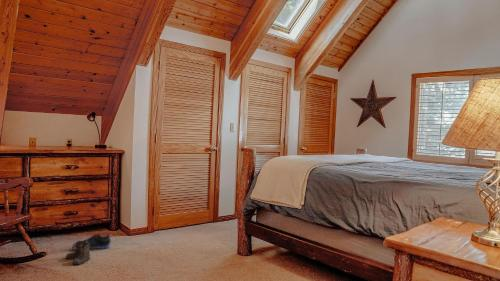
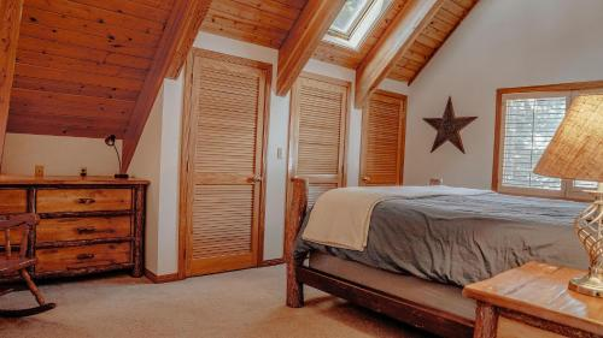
- boots [64,239,91,266]
- sneaker [71,233,112,251]
